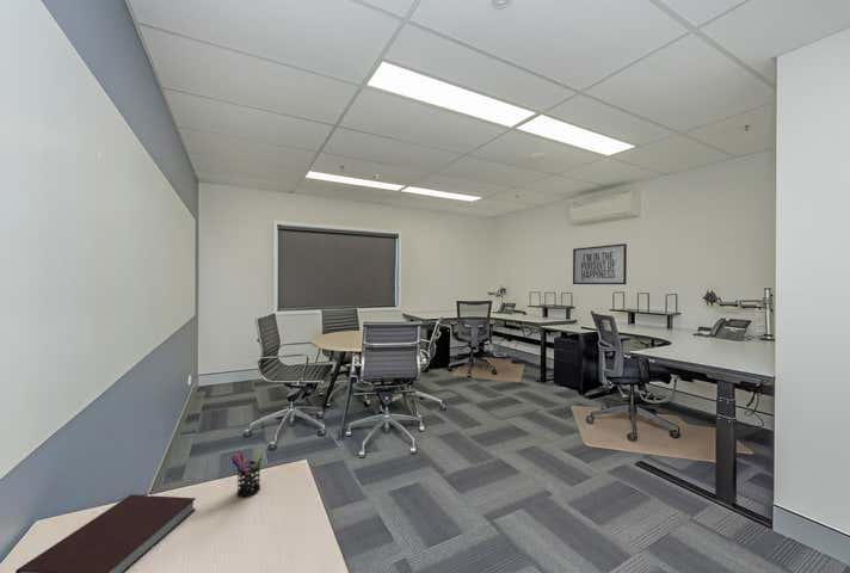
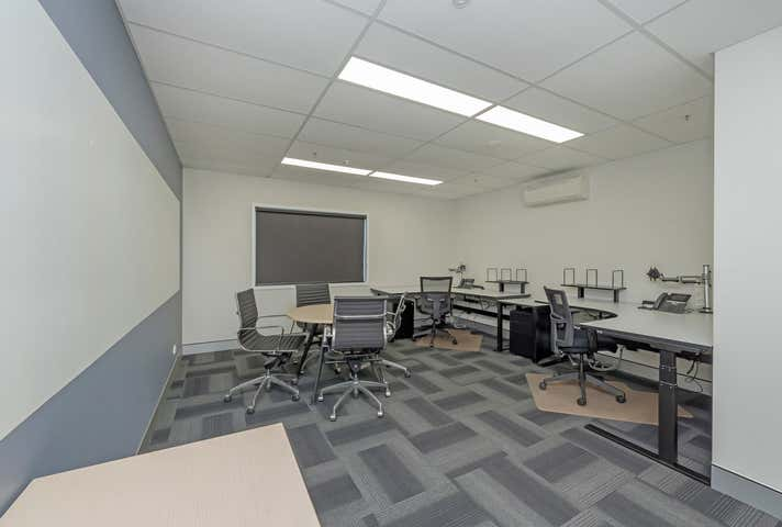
- mirror [572,242,628,285]
- pen holder [230,445,264,498]
- notebook [14,493,197,573]
